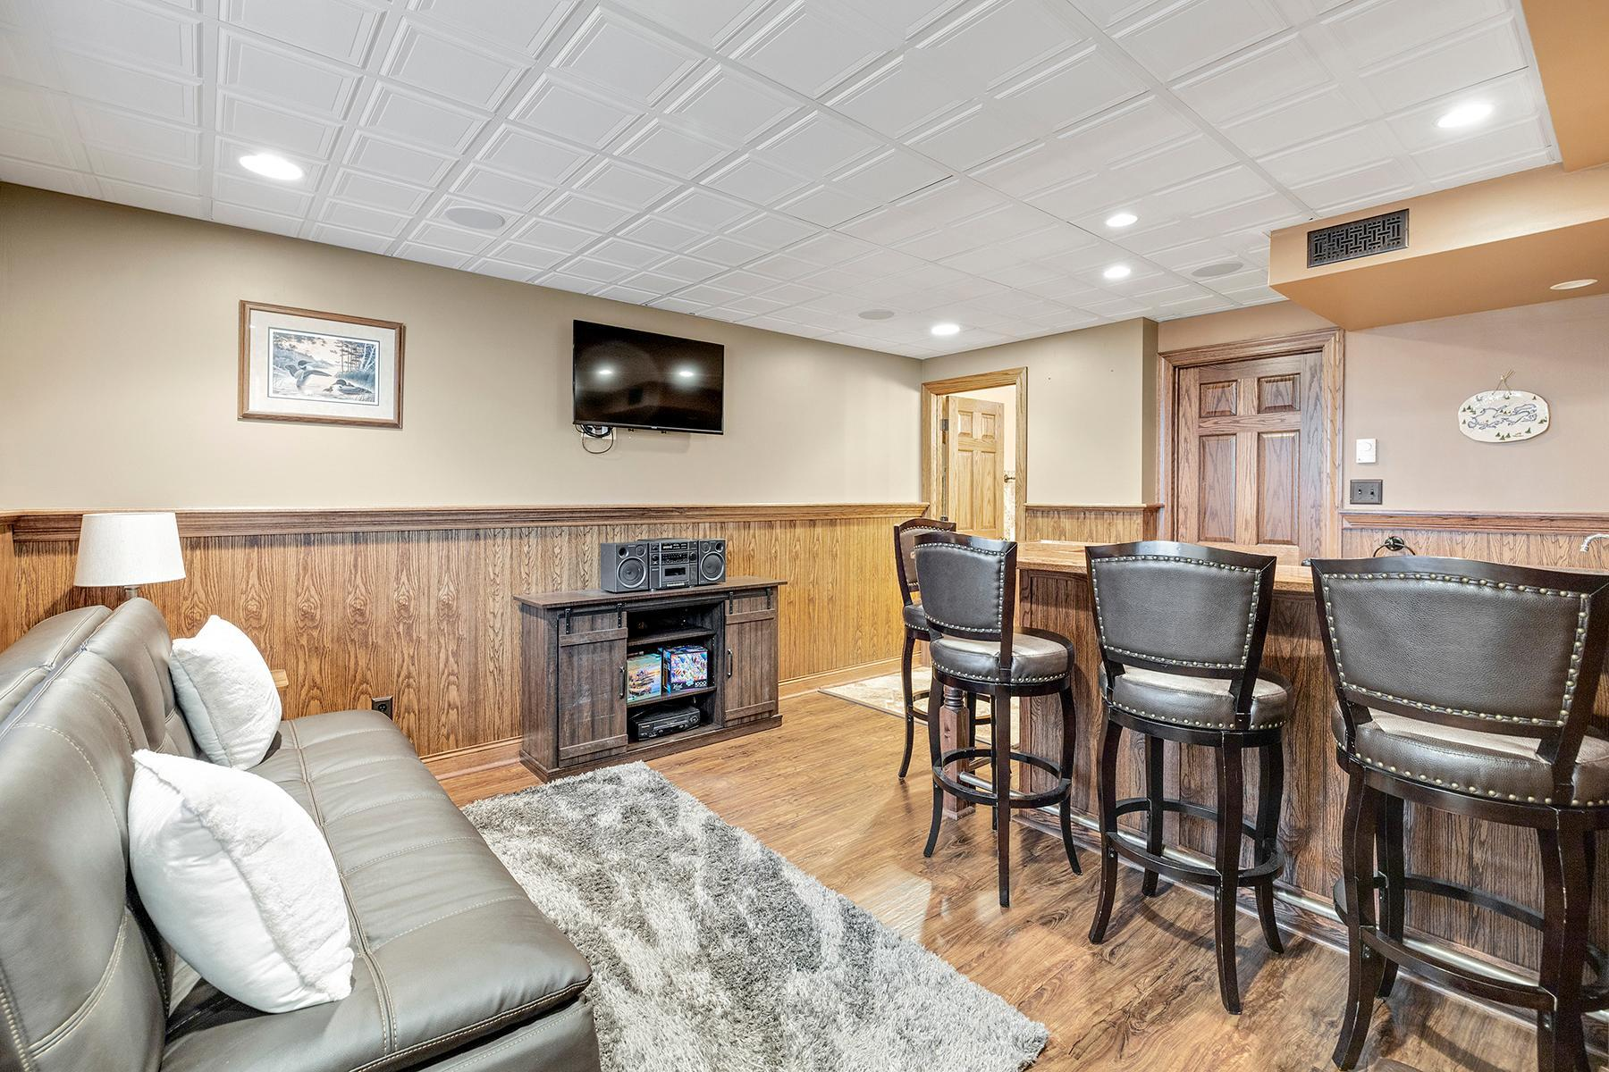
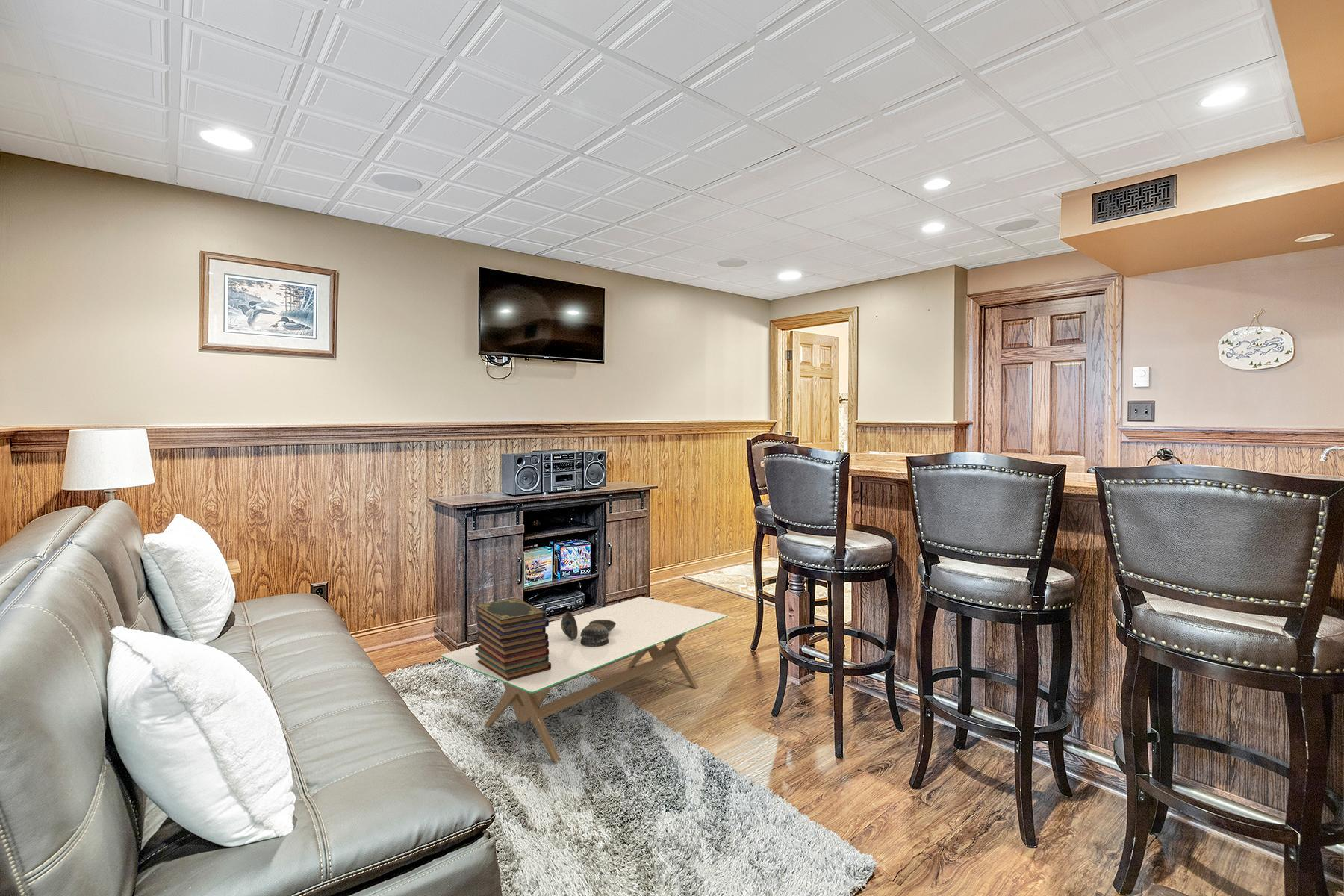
+ coffee table [441,596,728,762]
+ book stack [475,597,551,681]
+ decorative bowl [561,611,616,647]
